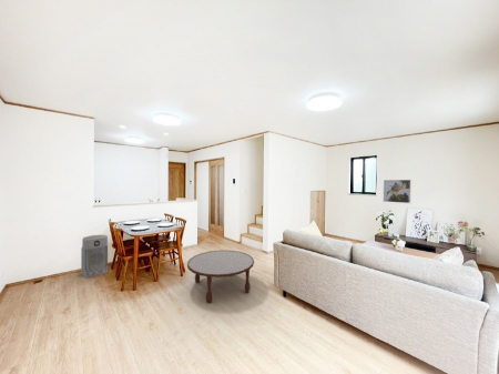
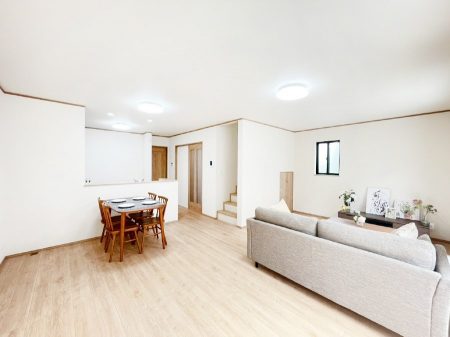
- air purifier [80,234,109,279]
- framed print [381,179,413,204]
- coffee table [186,250,255,304]
